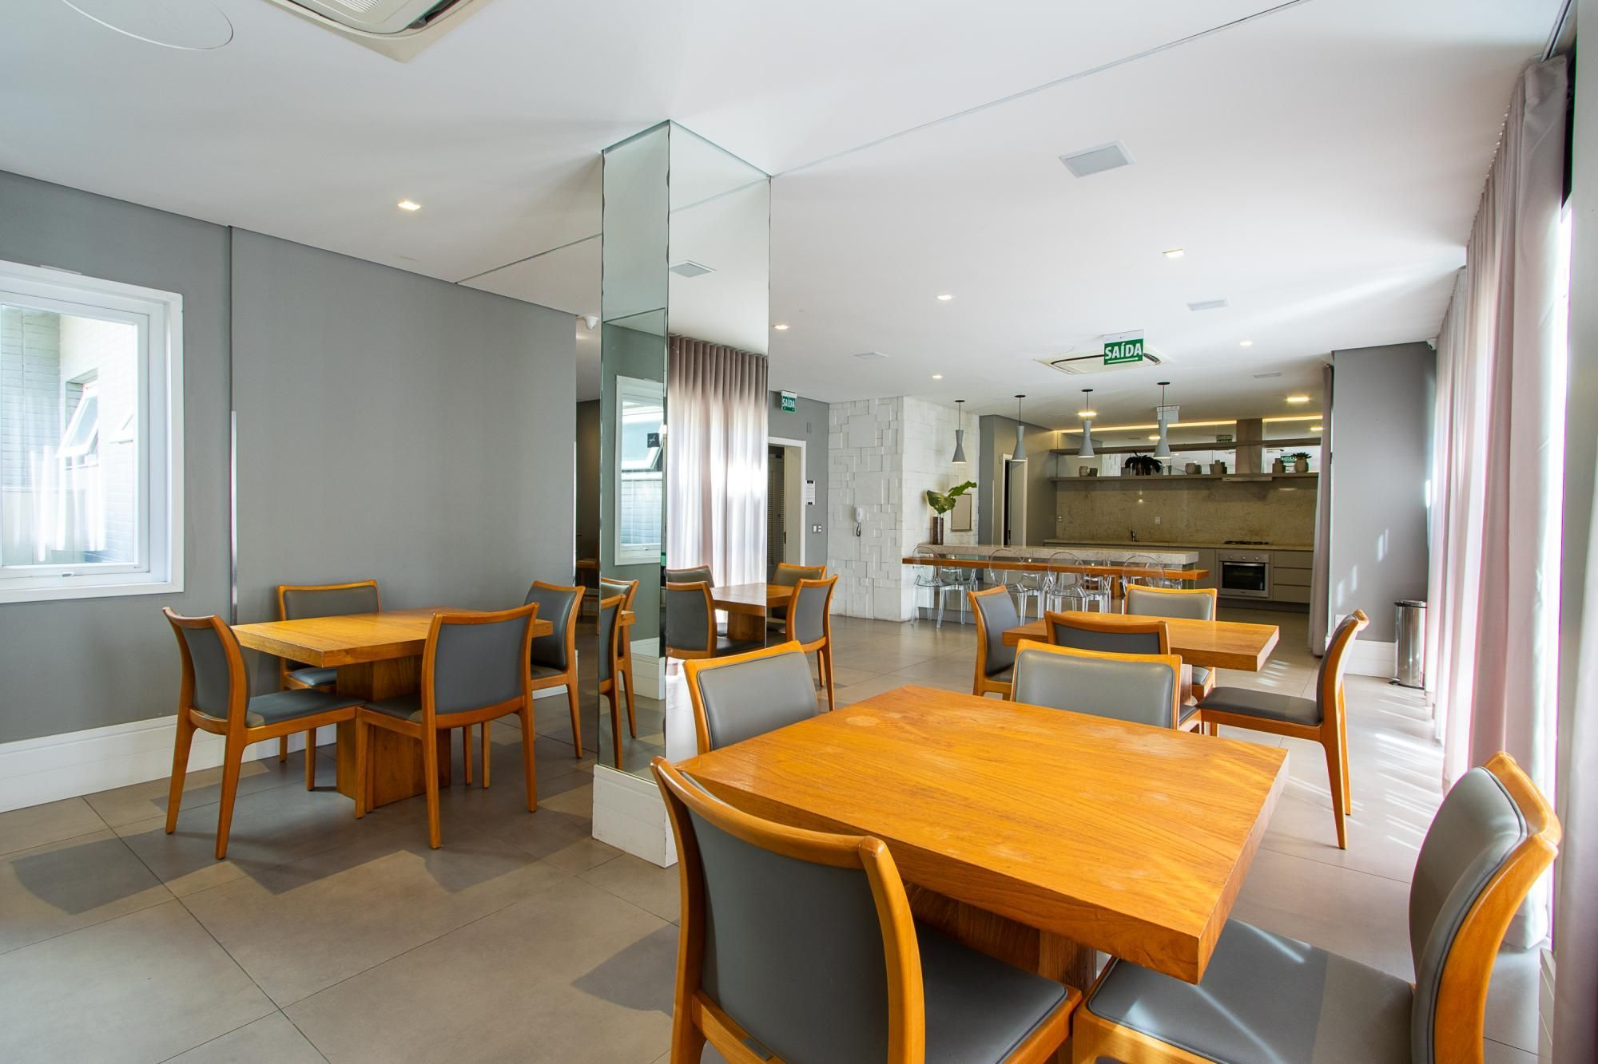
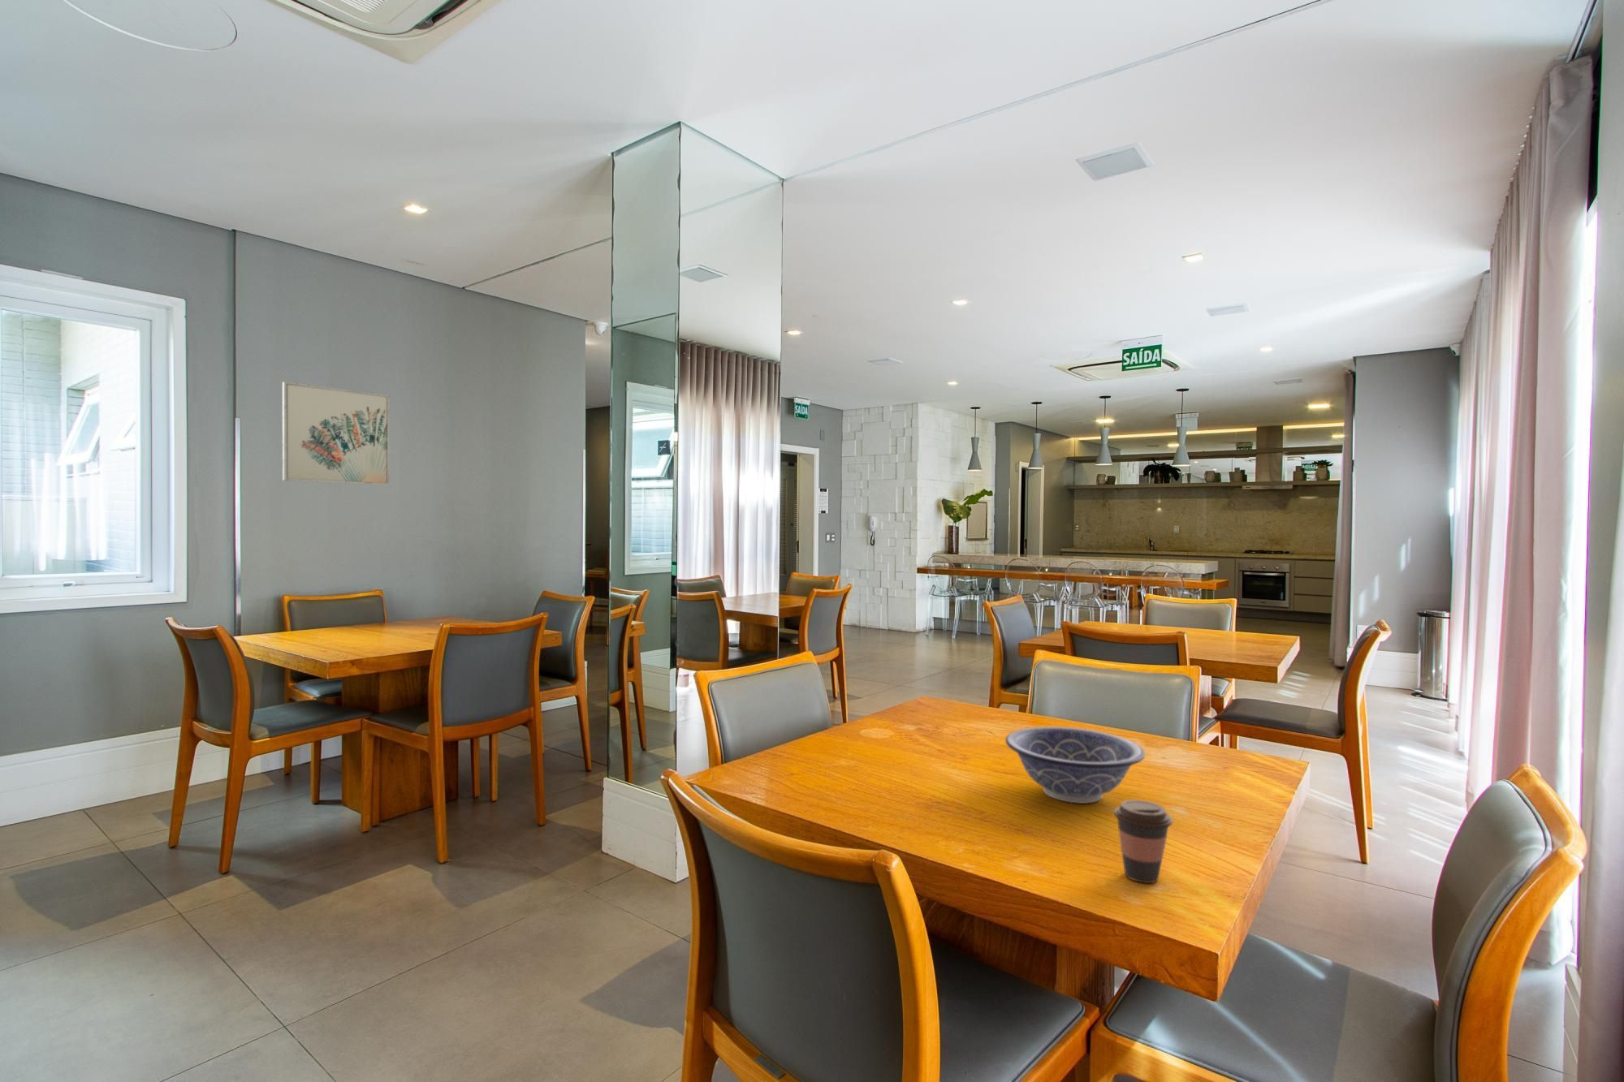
+ wall art [281,380,390,487]
+ decorative bowl [1005,726,1146,804]
+ coffee cup [1112,798,1174,884]
